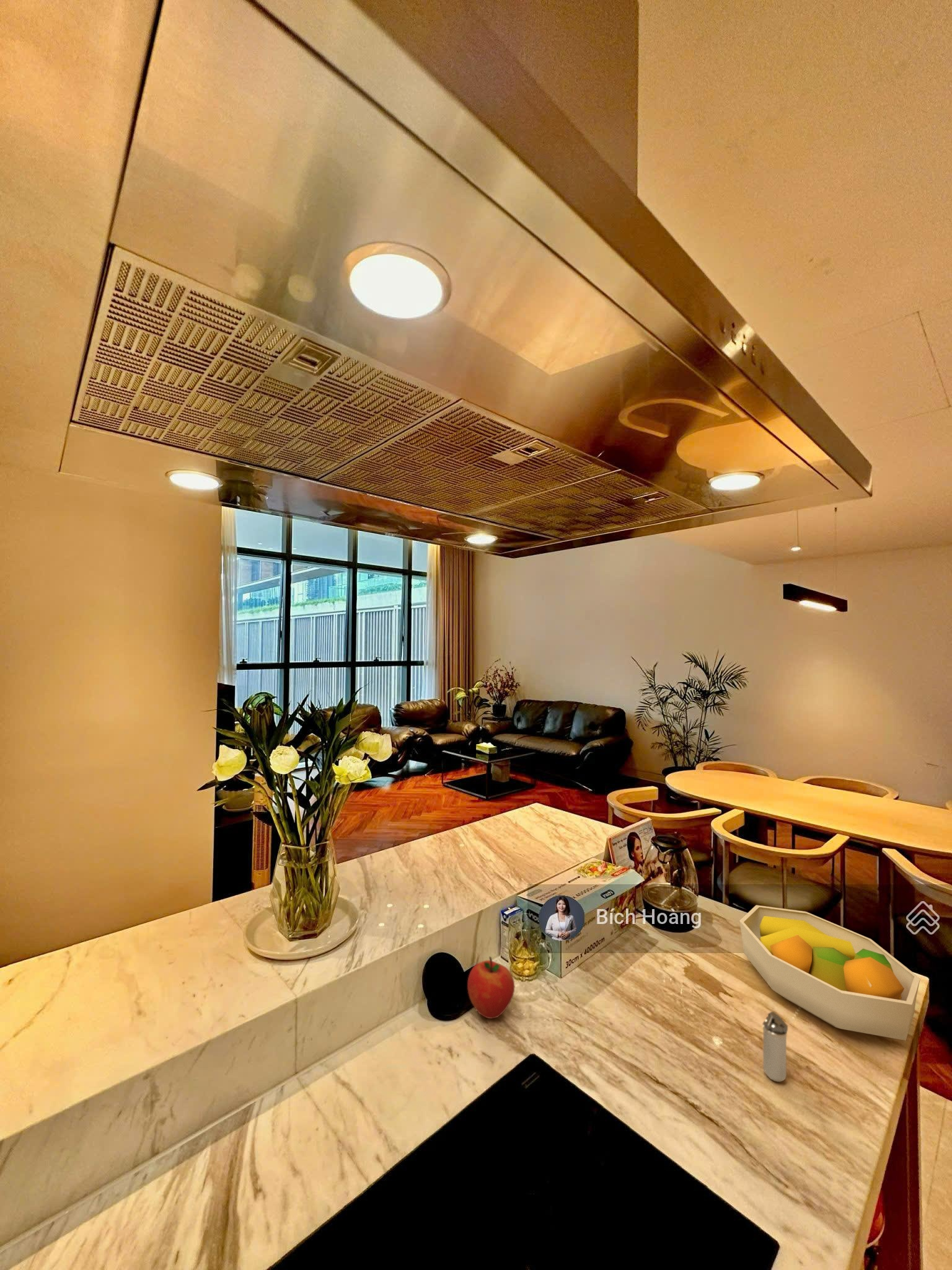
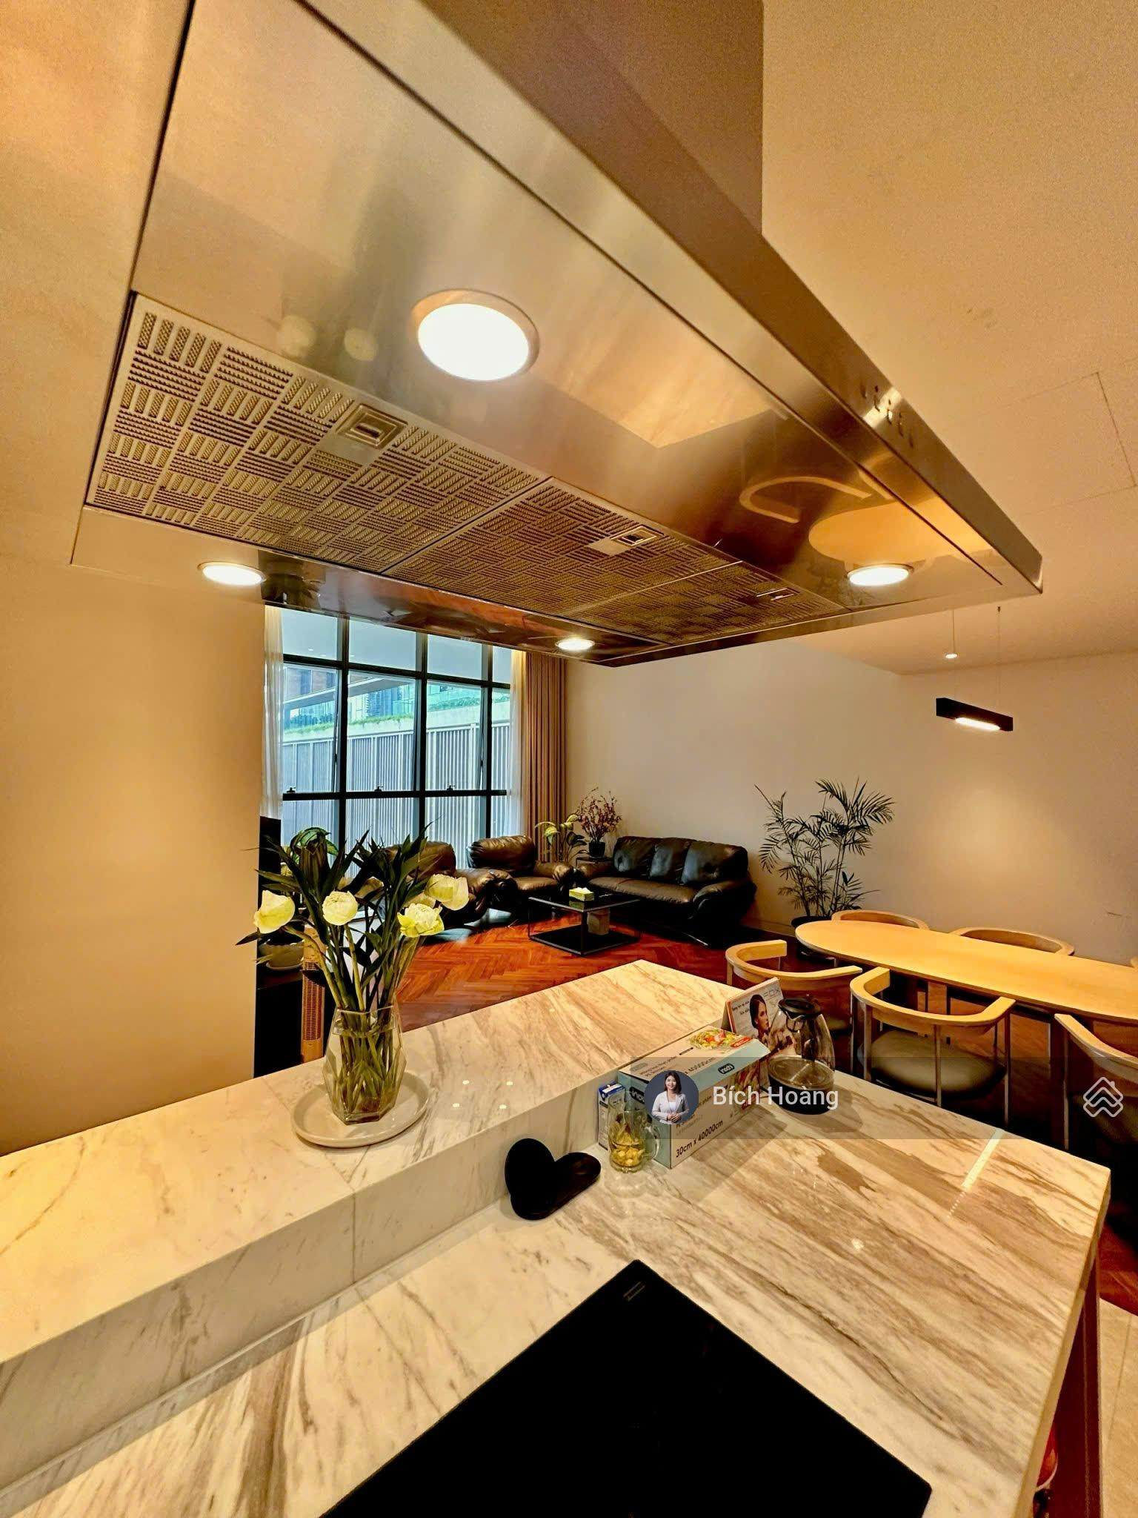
- apple [467,956,515,1019]
- shaker [762,1011,788,1083]
- fruit bowl [739,905,921,1041]
